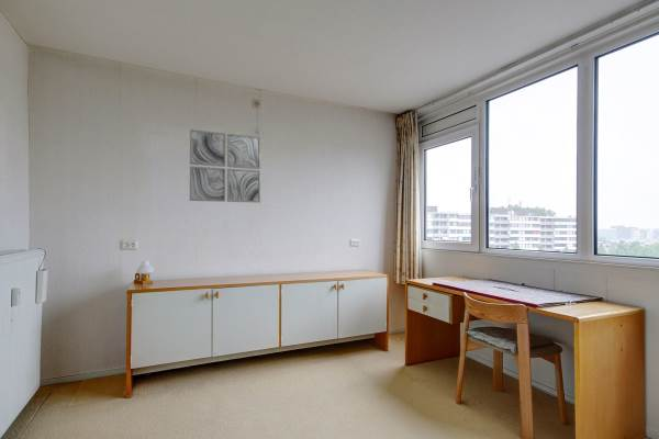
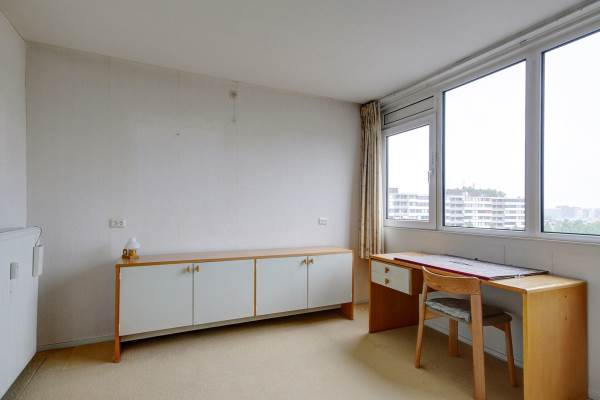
- wall art [189,128,261,204]
